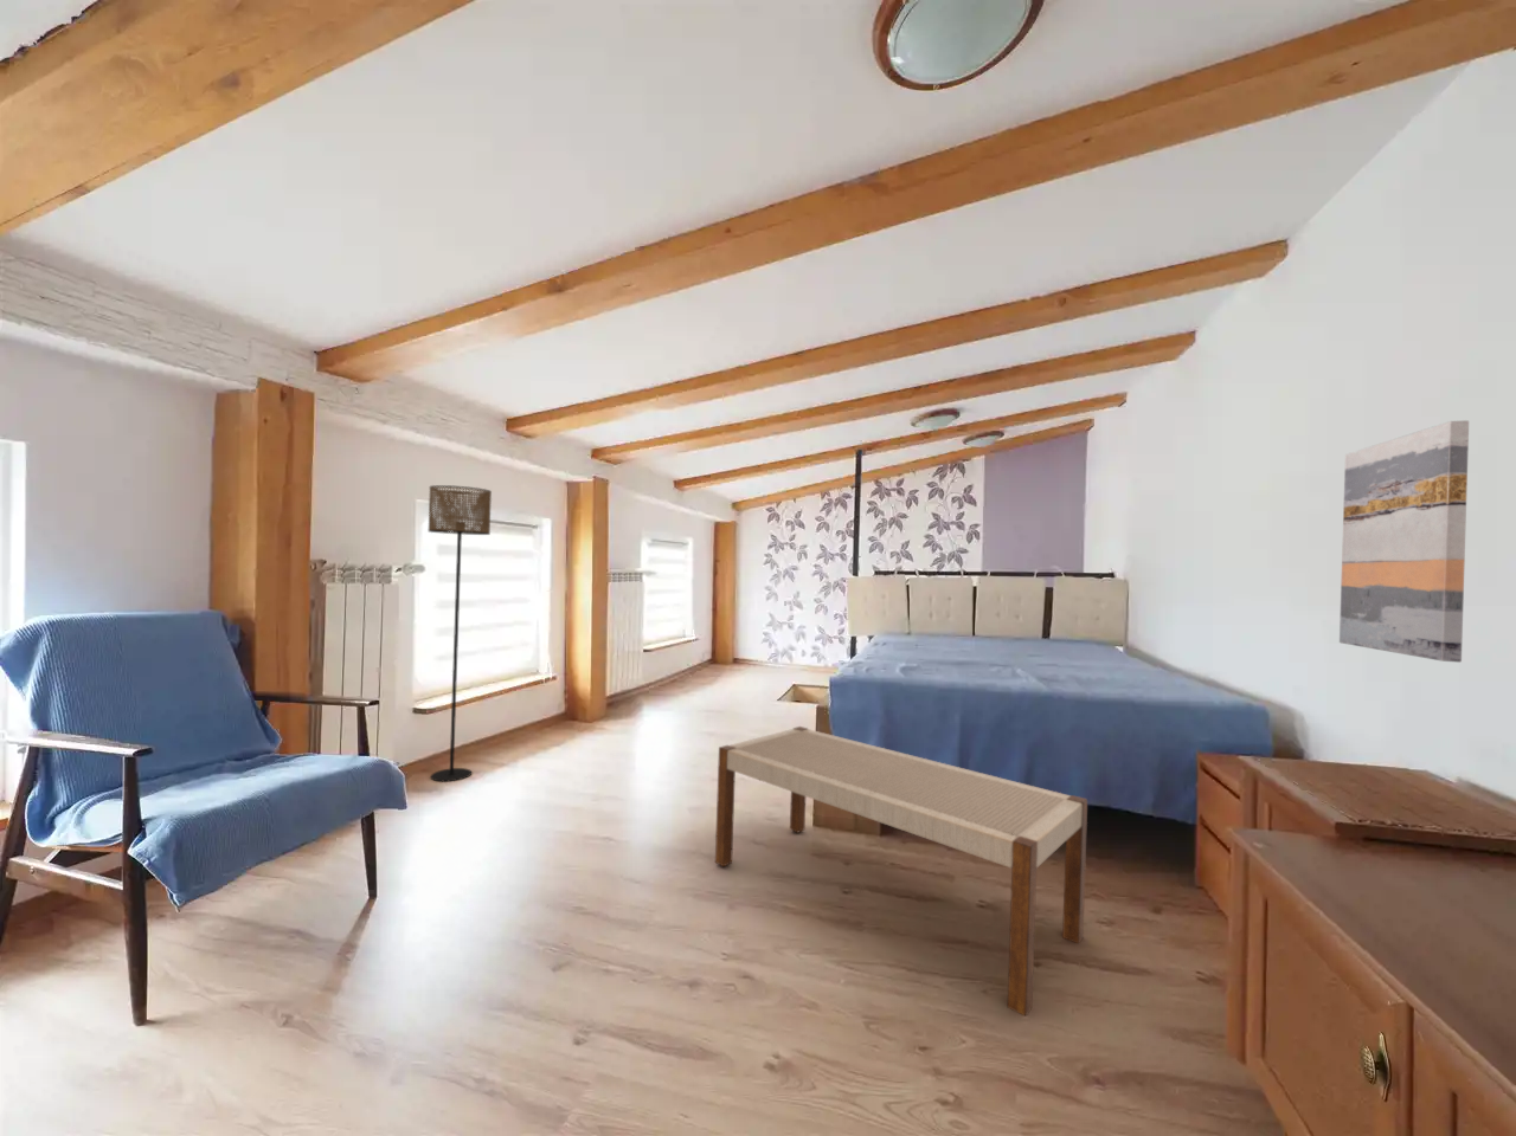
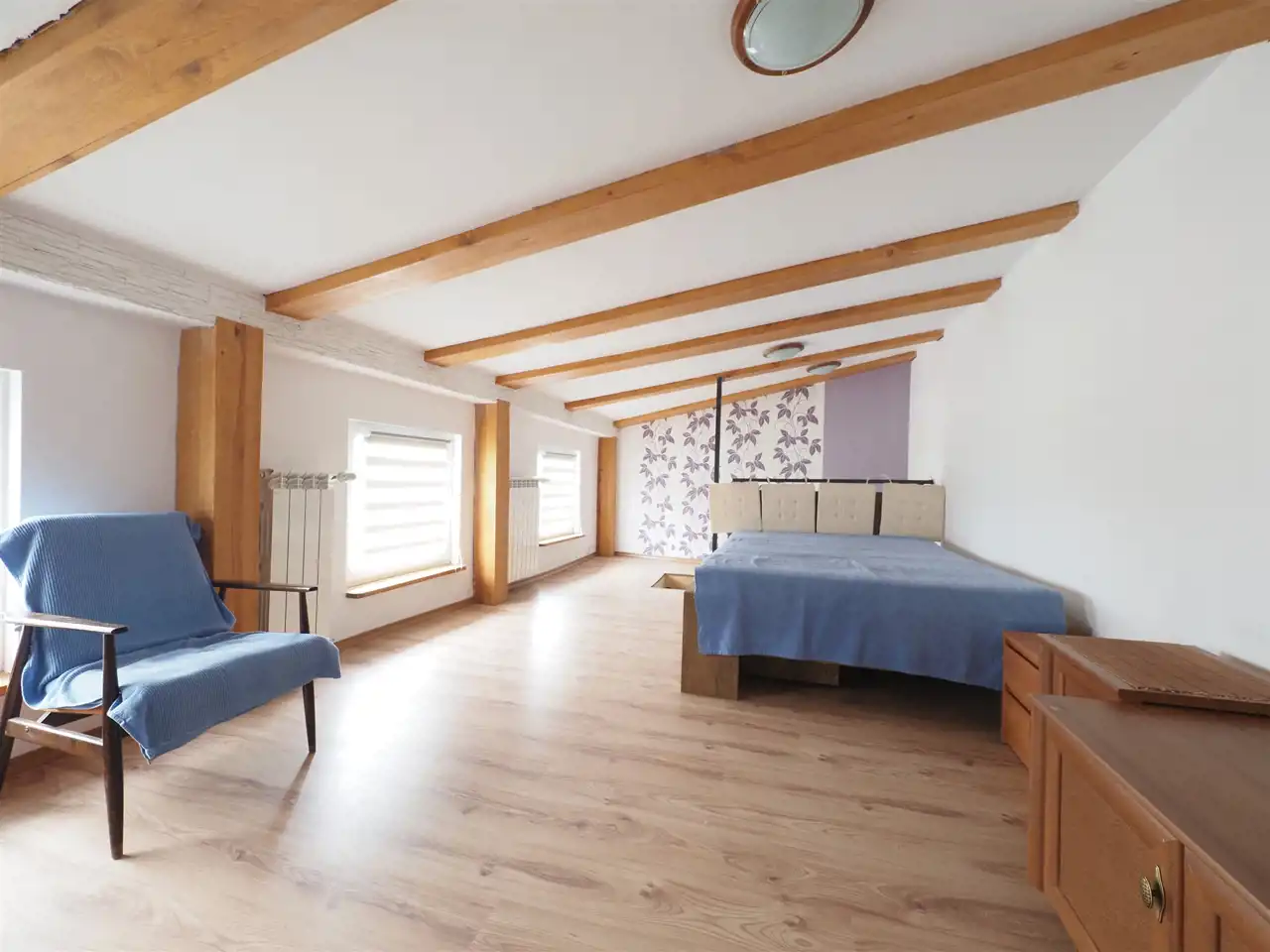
- wall art [1338,419,1469,663]
- floor lamp [426,484,493,782]
- bench [714,726,1089,1017]
